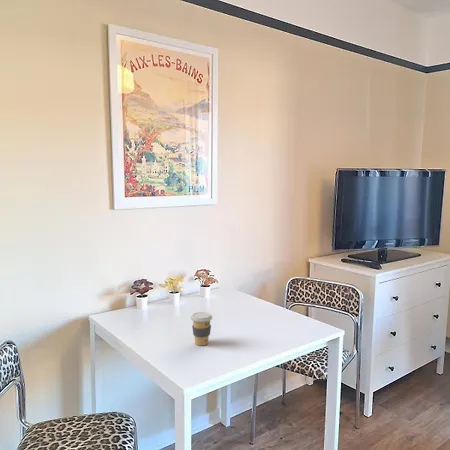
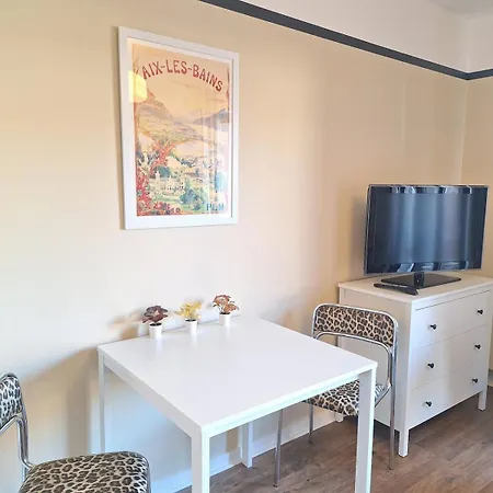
- coffee cup [190,311,213,346]
